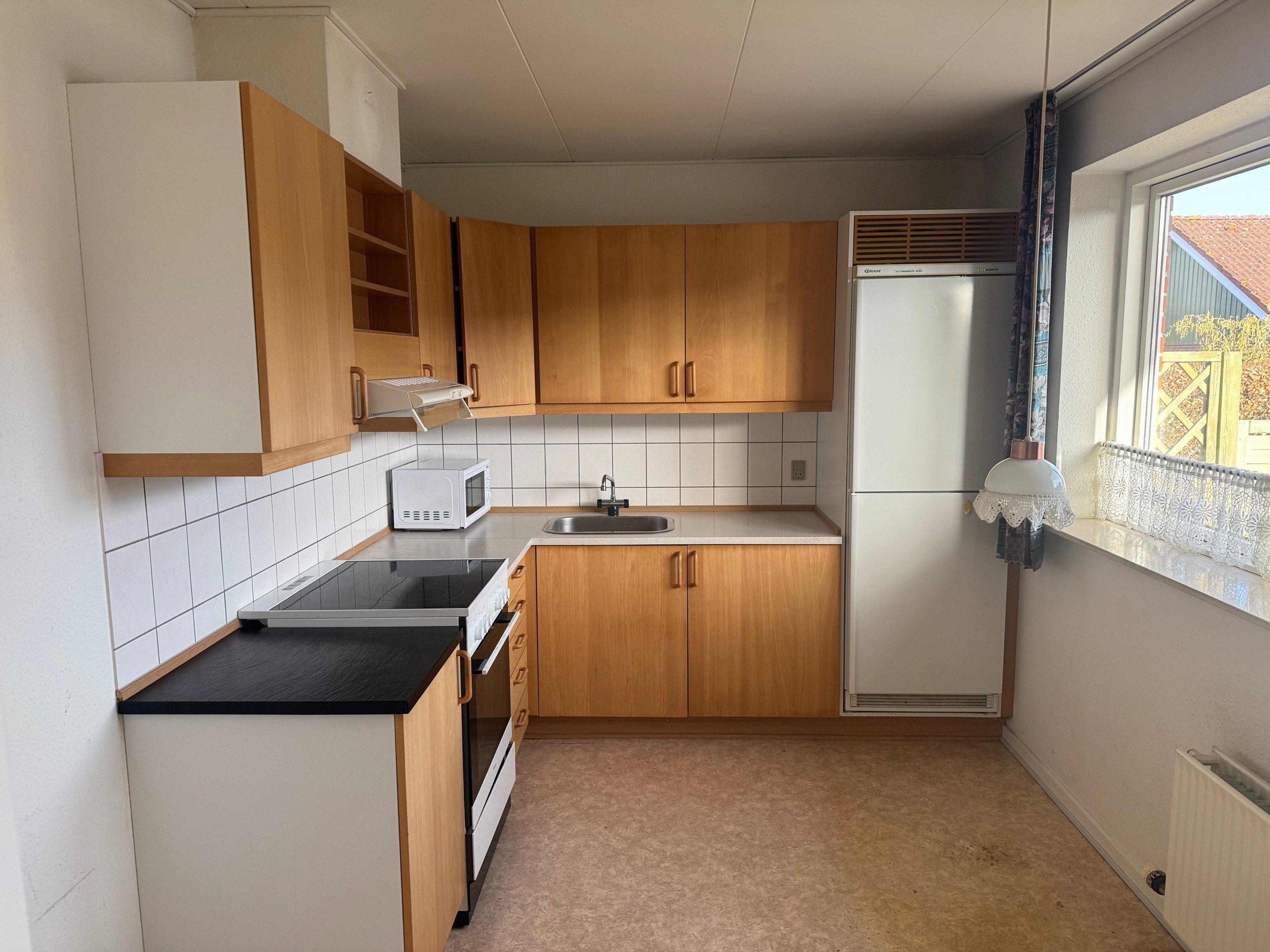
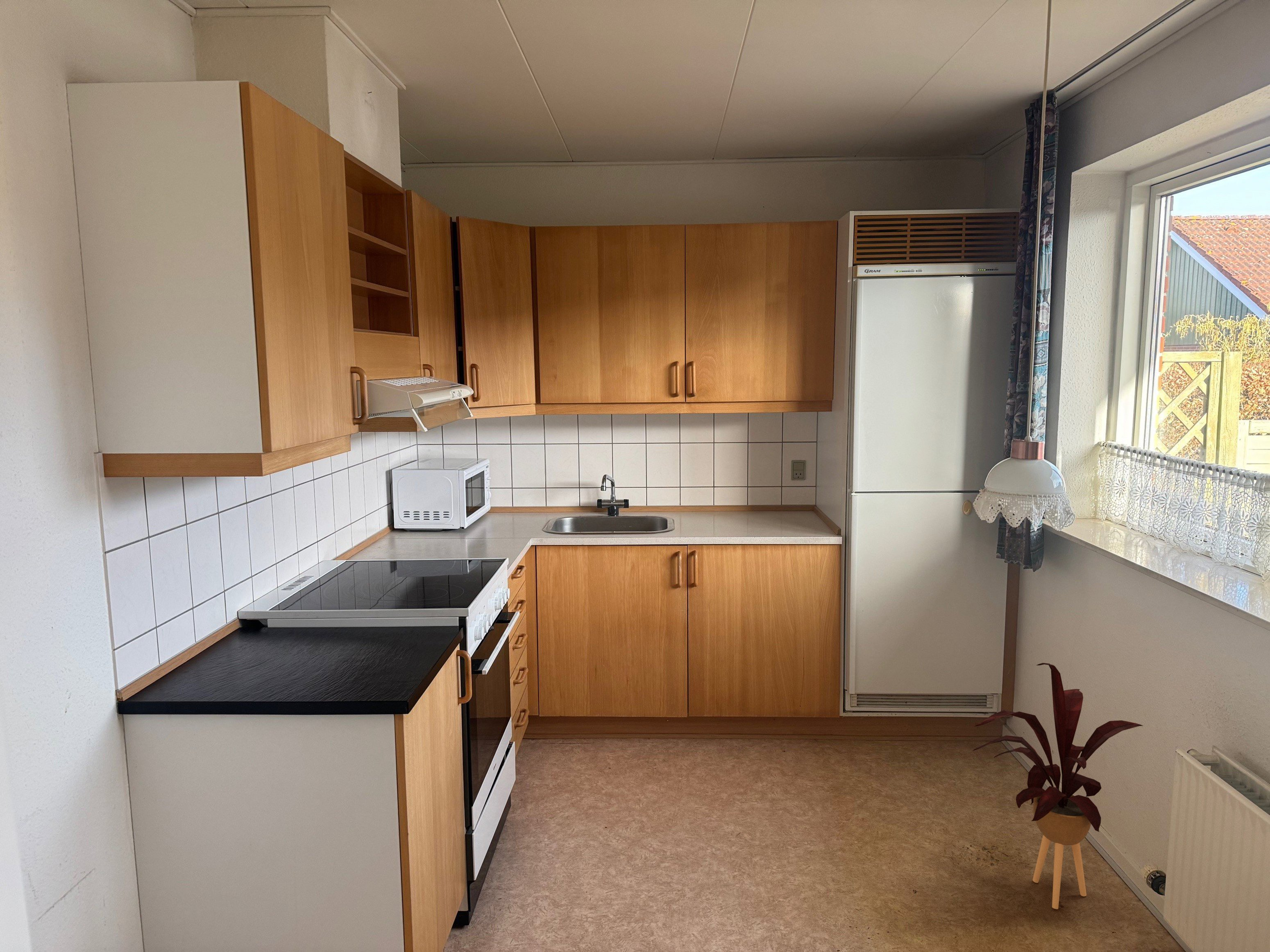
+ house plant [973,663,1143,909]
